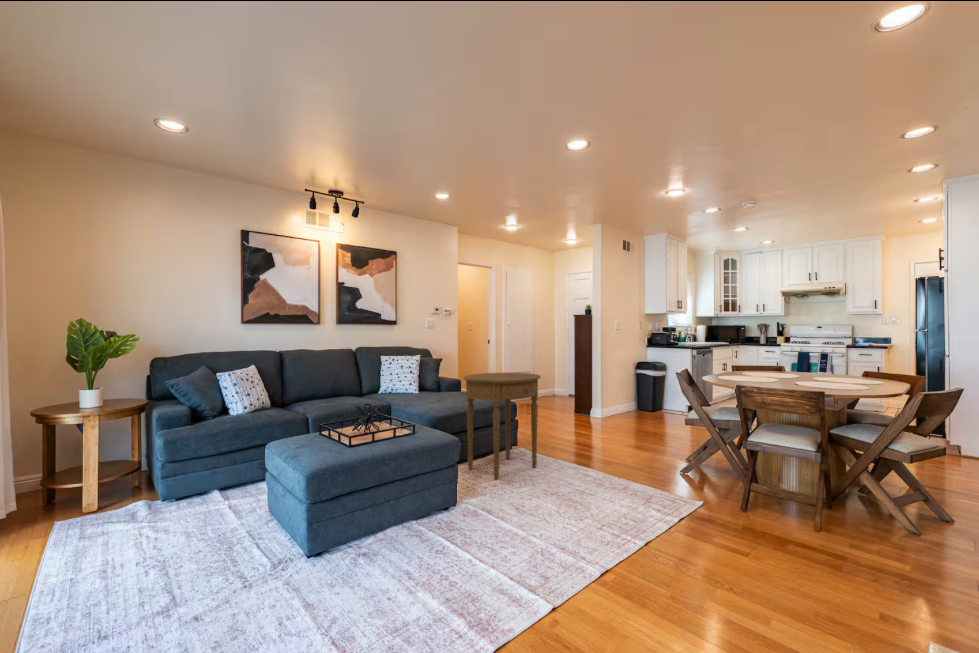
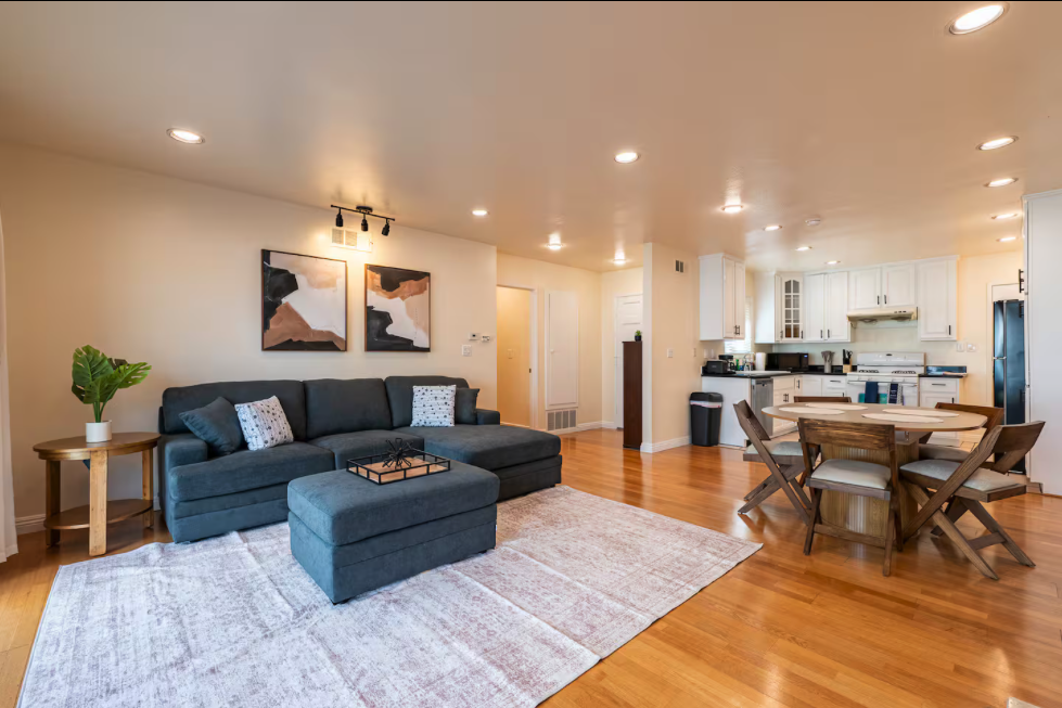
- side table [462,372,542,480]
